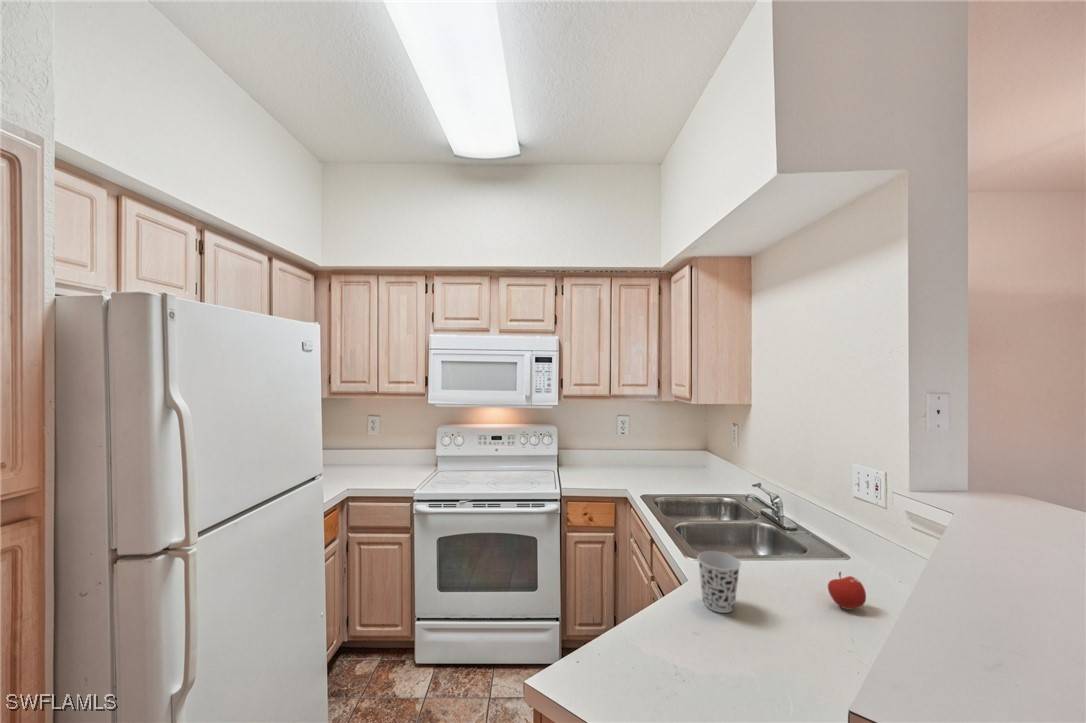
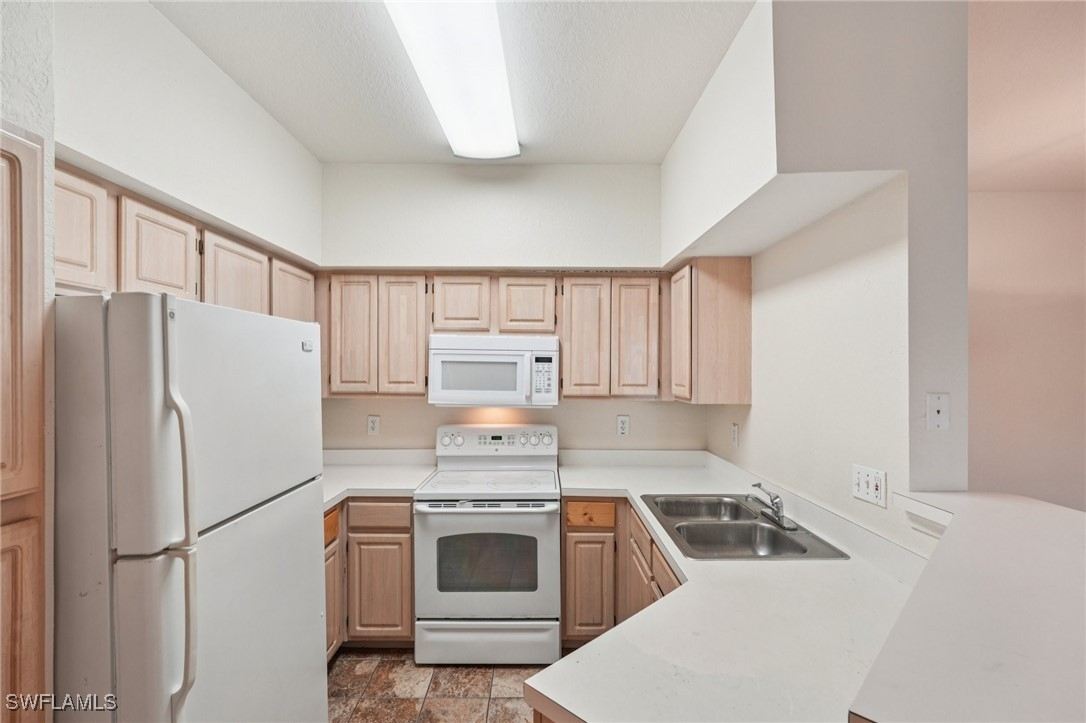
- cup [696,550,742,614]
- fruit [827,571,867,611]
